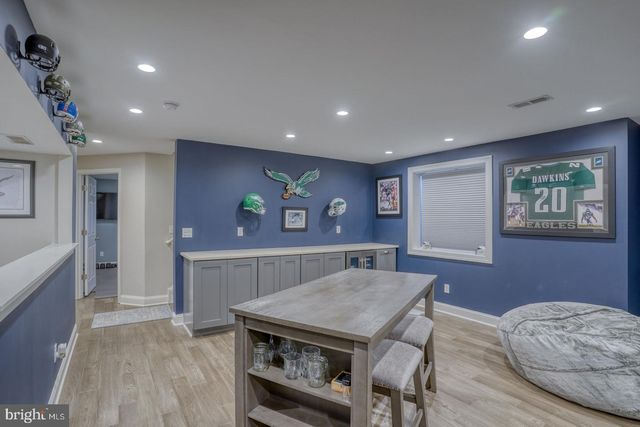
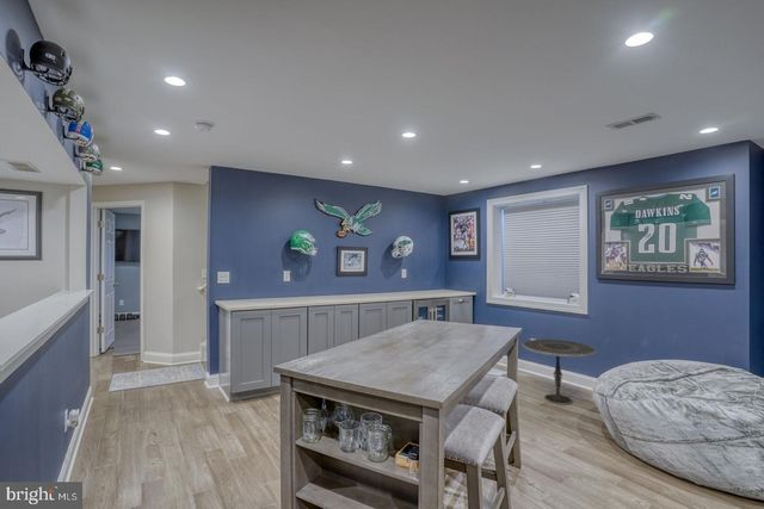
+ side table [522,339,597,405]
